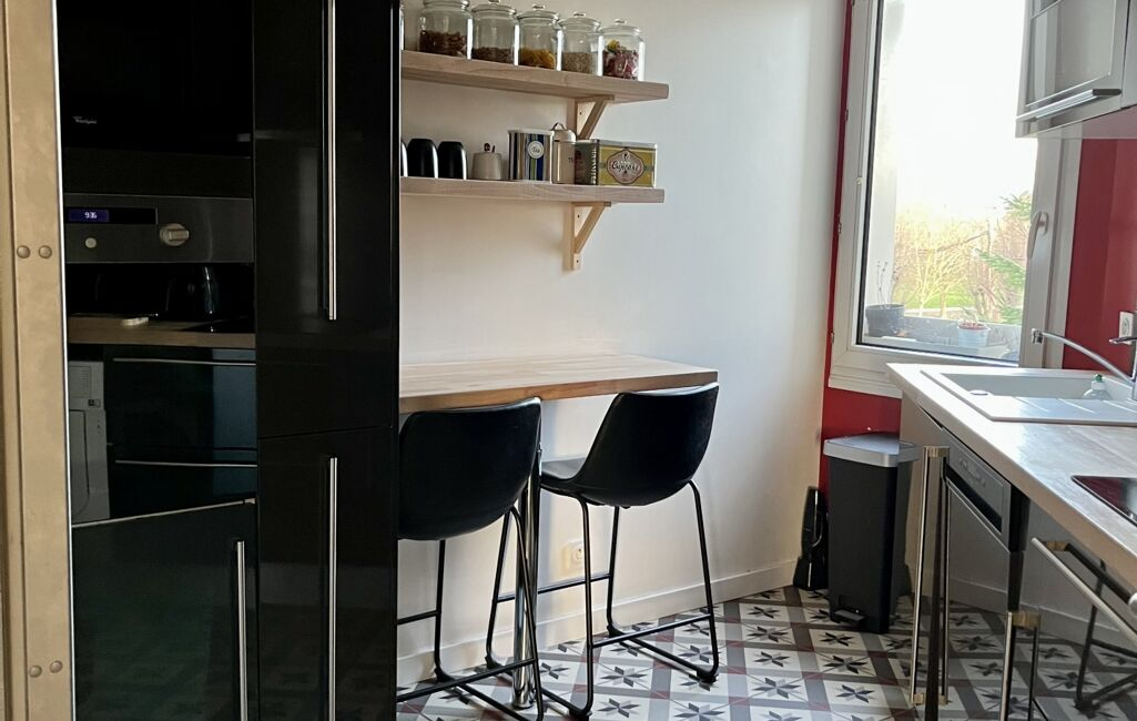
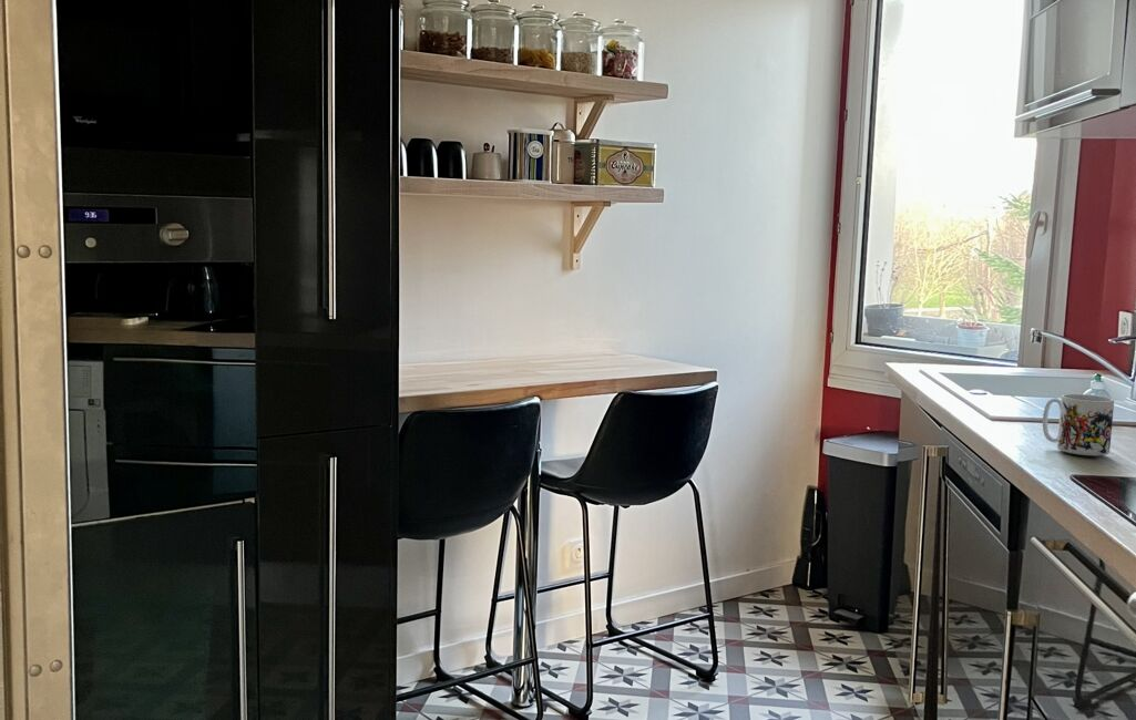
+ mug [1042,393,1115,456]
